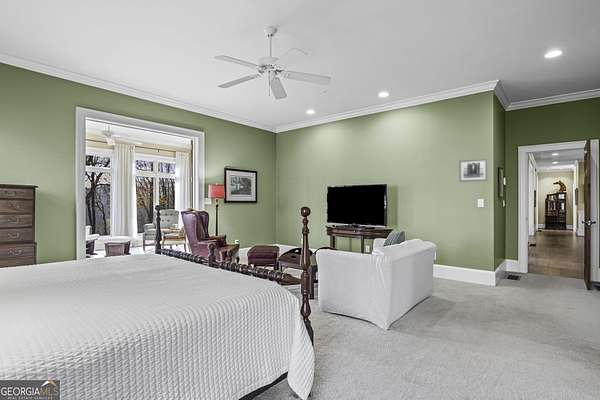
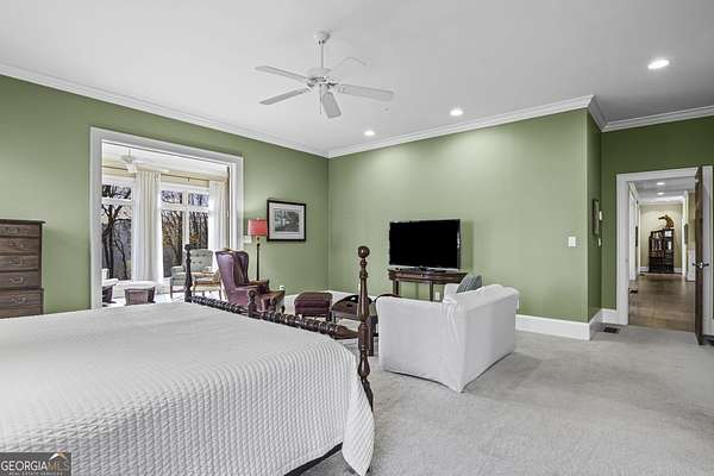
- wall art [458,157,489,183]
